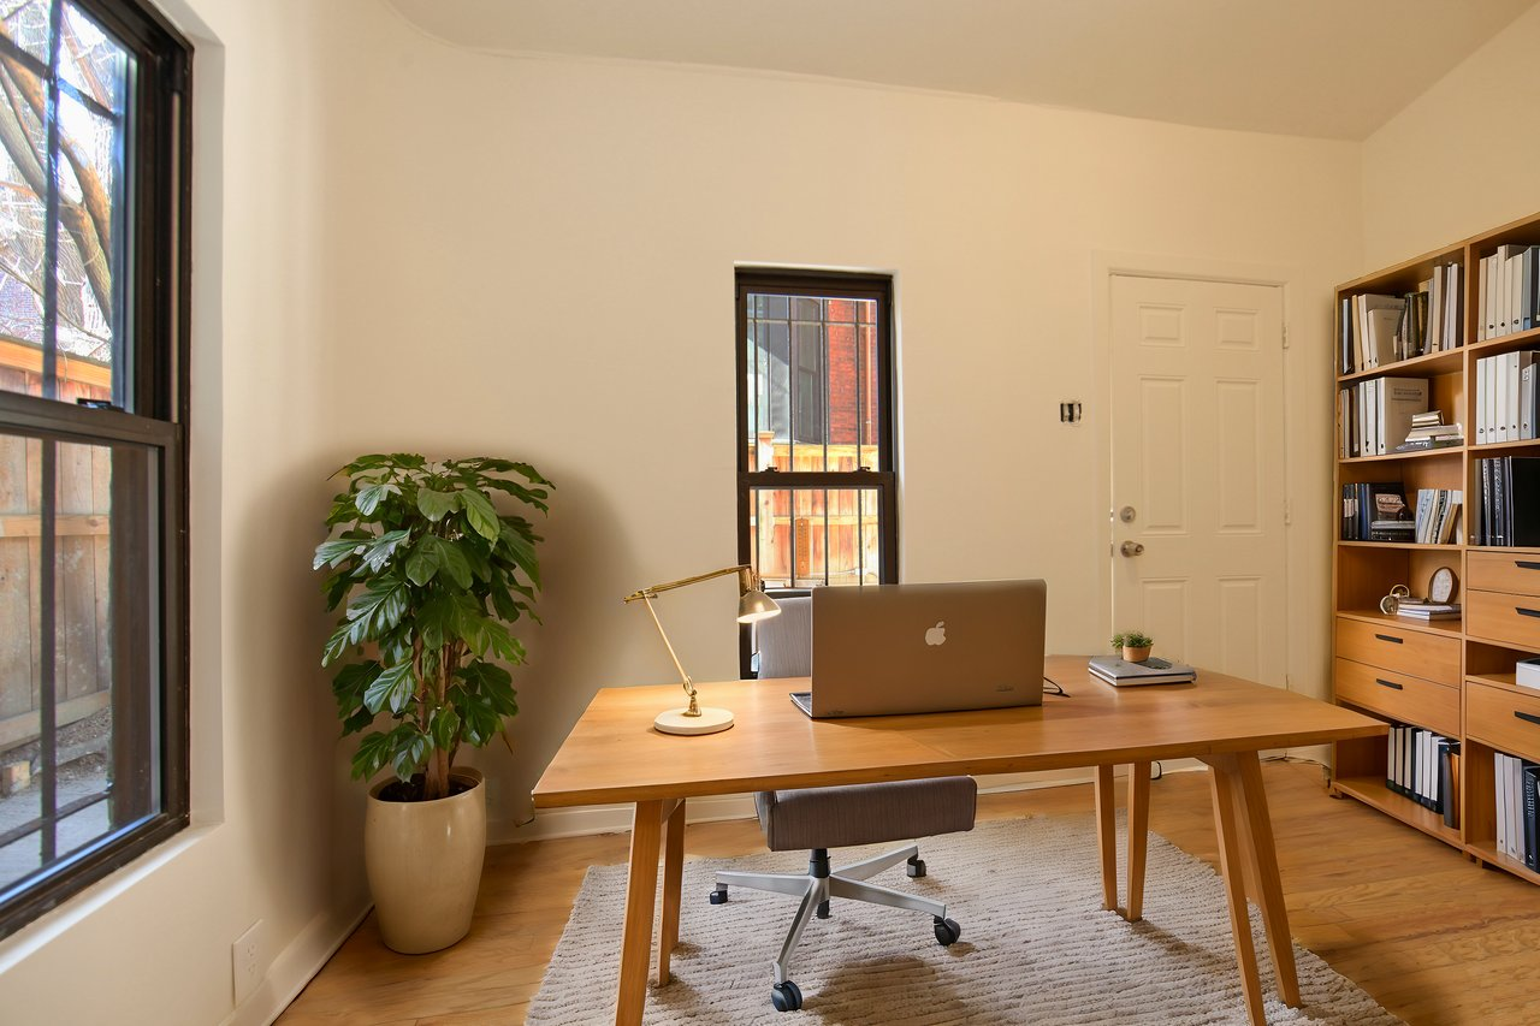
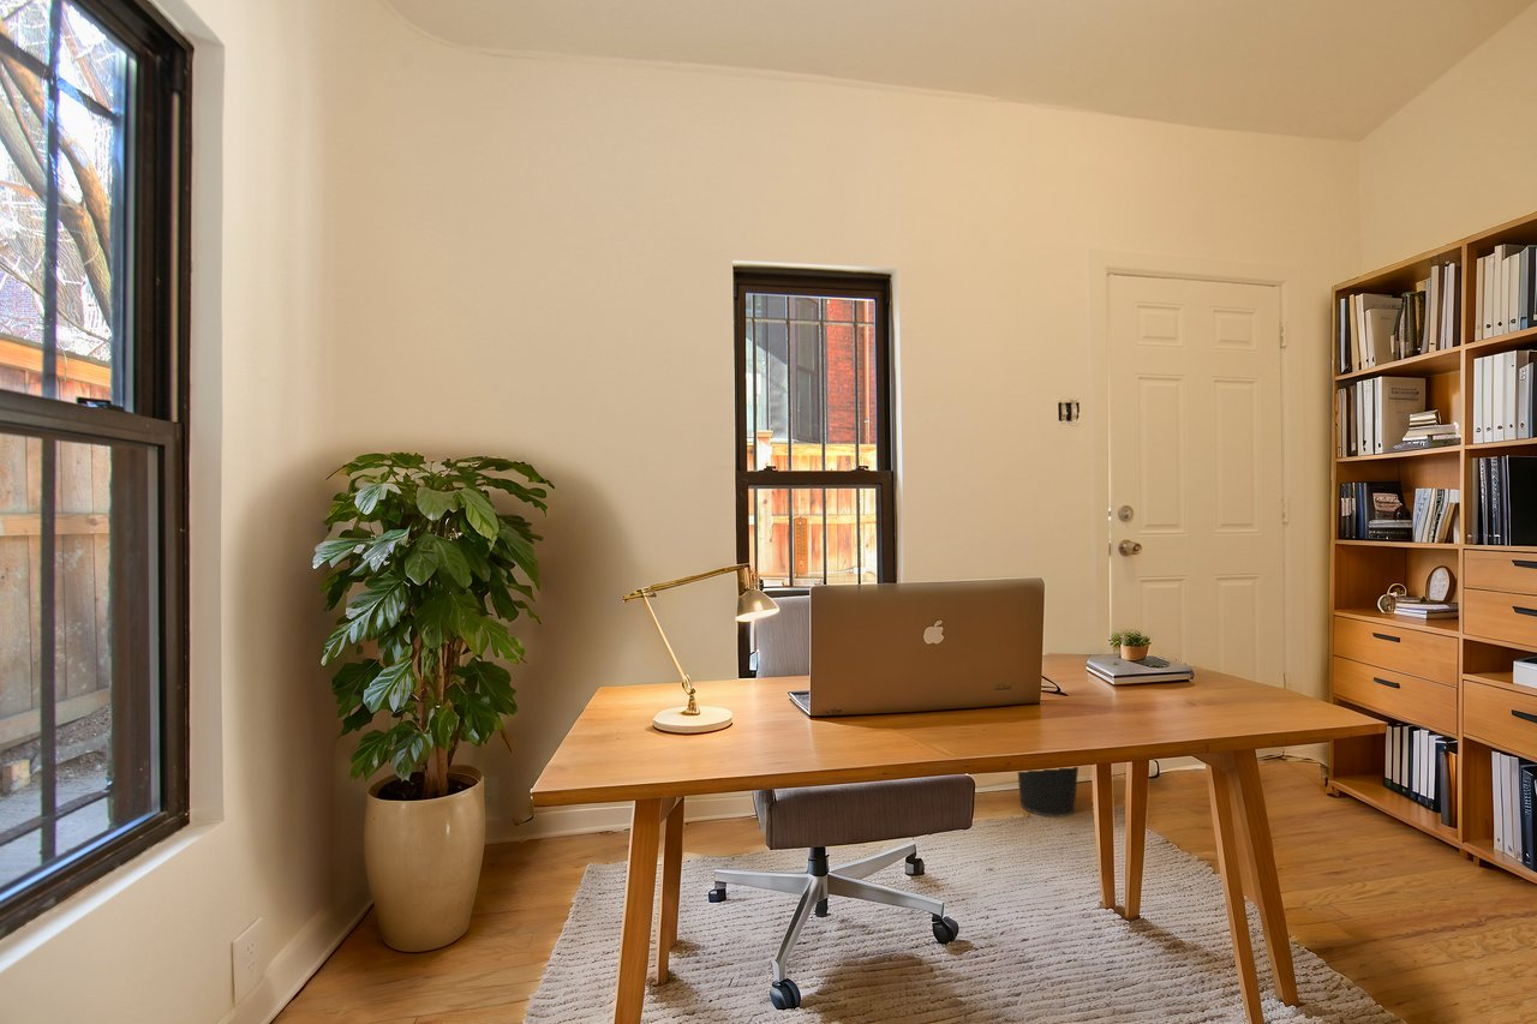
+ wastebasket [1017,766,1080,819]
